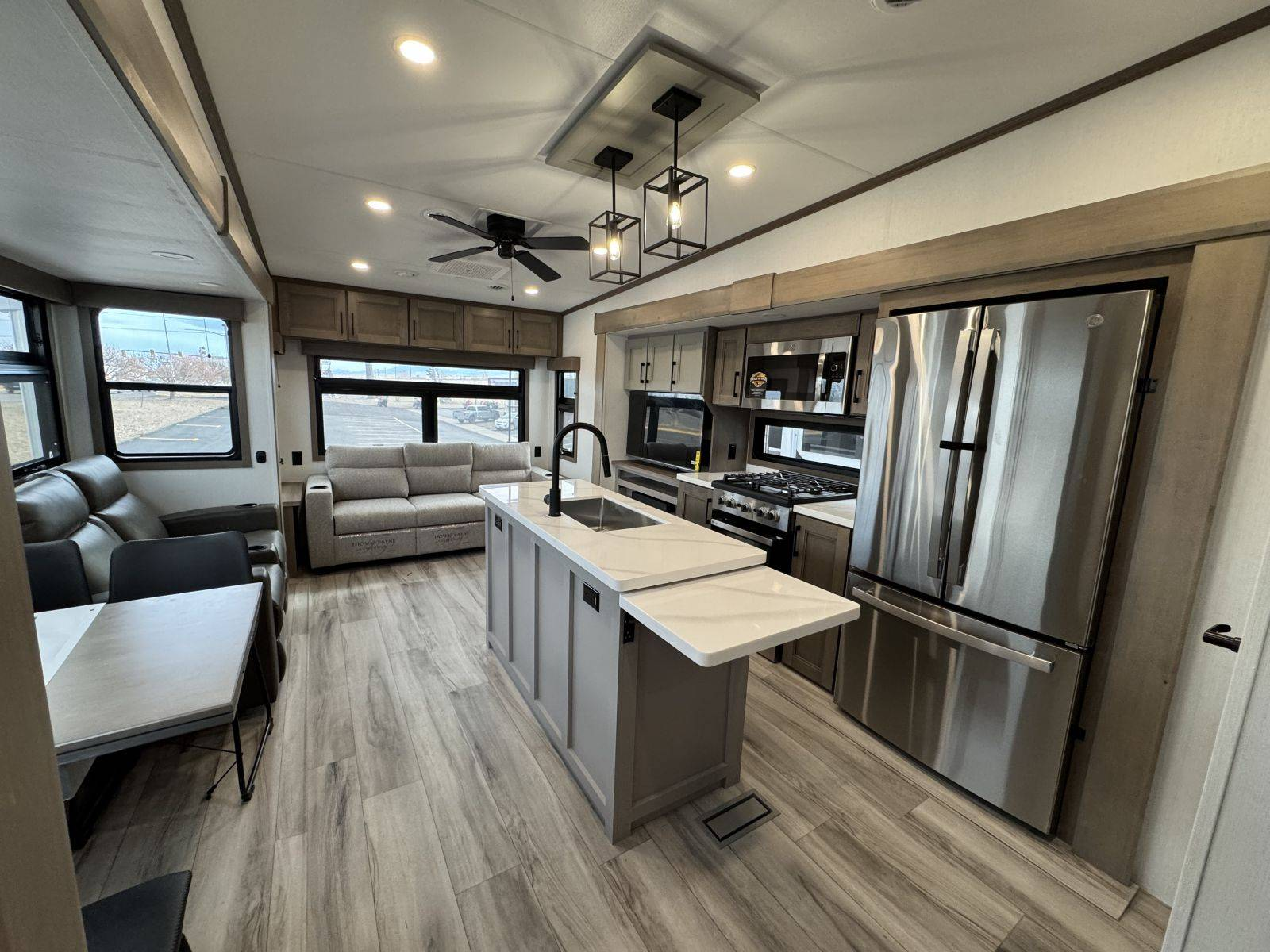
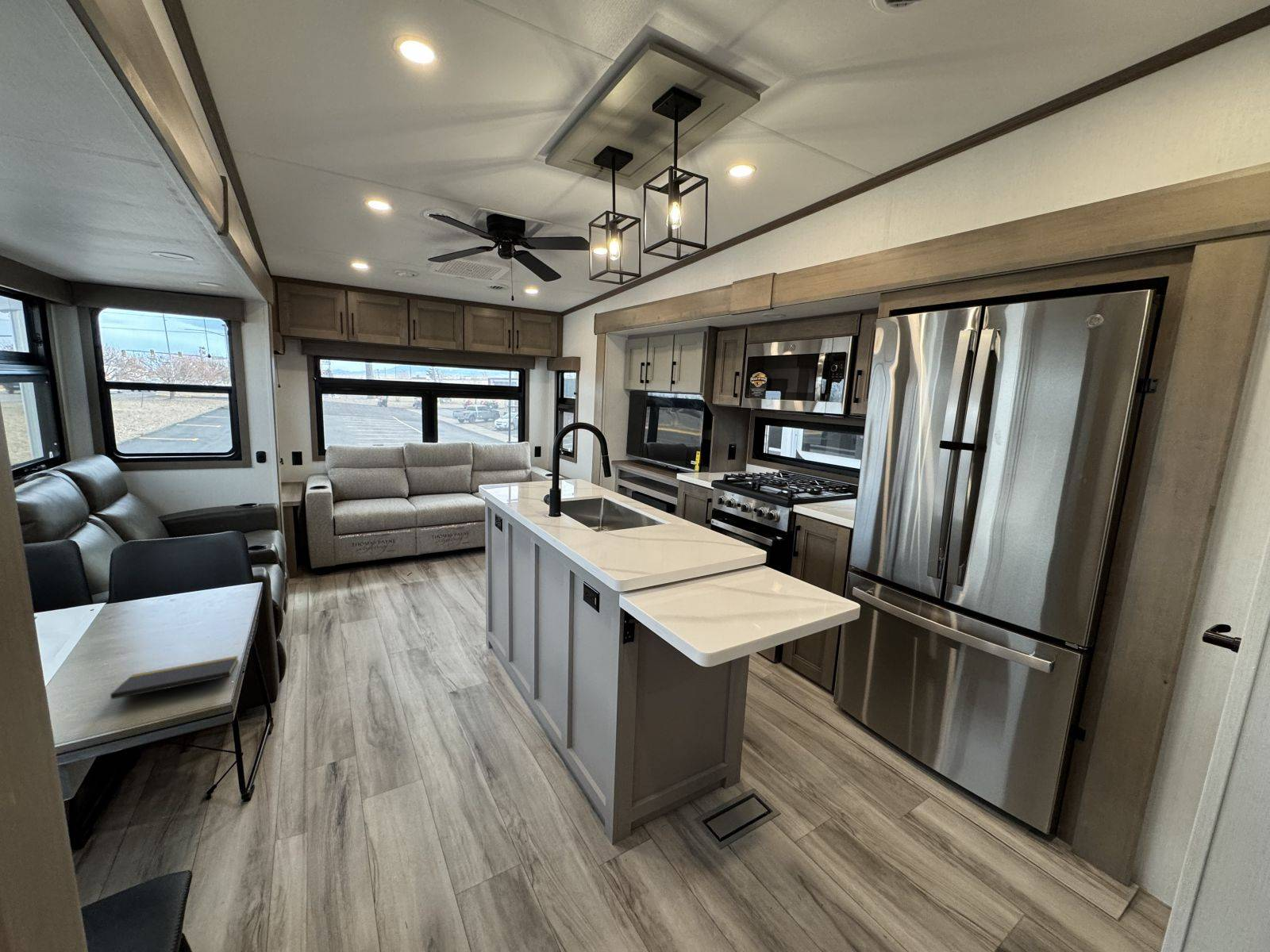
+ notepad [110,655,239,701]
